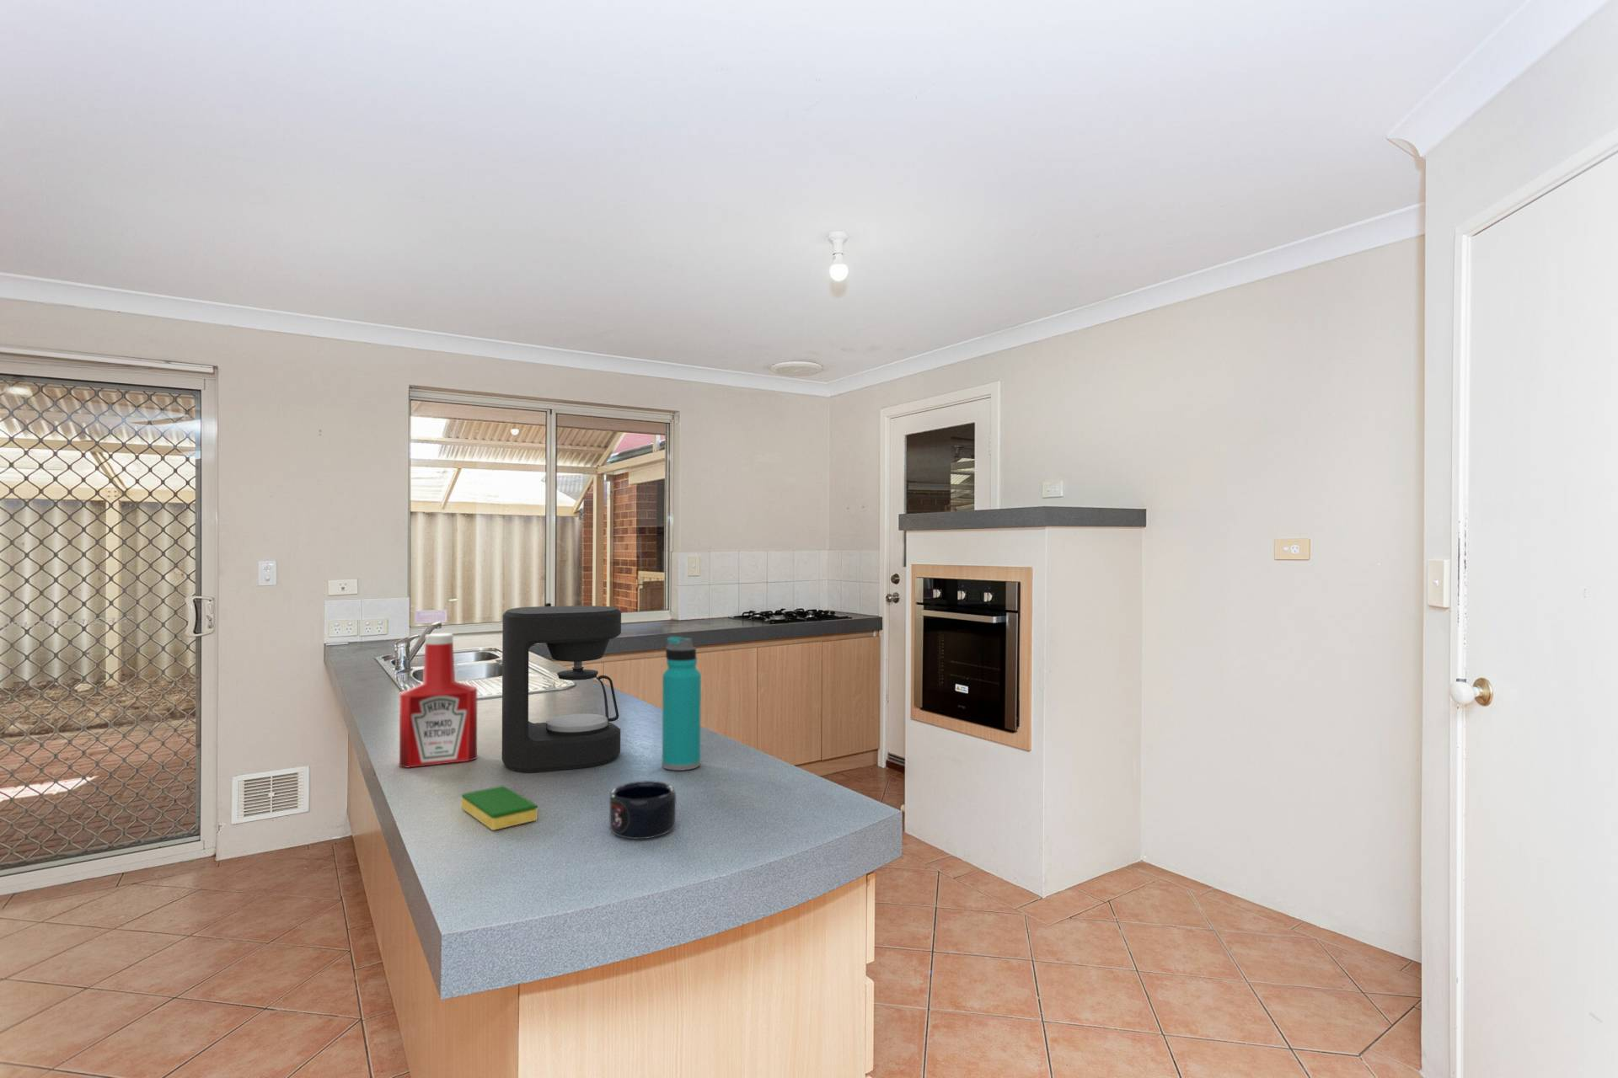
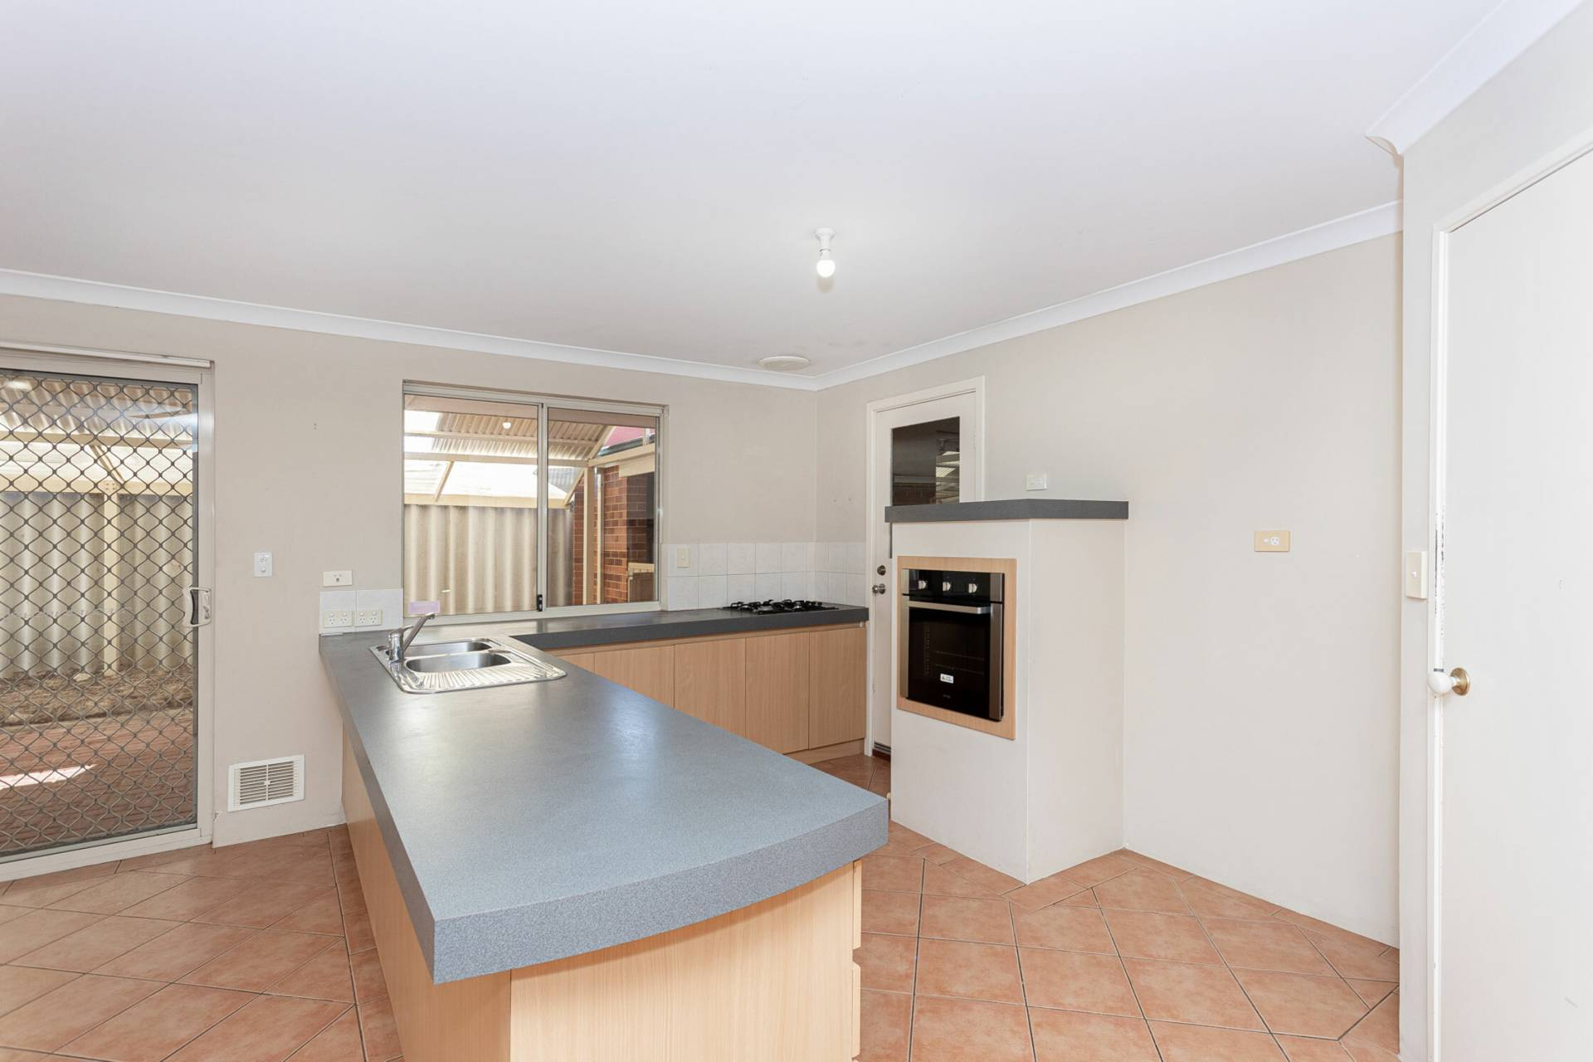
- soap bottle [398,633,478,769]
- dish sponge [460,784,538,831]
- coffee maker [501,605,622,774]
- mug [608,780,677,840]
- water bottle [661,635,702,771]
